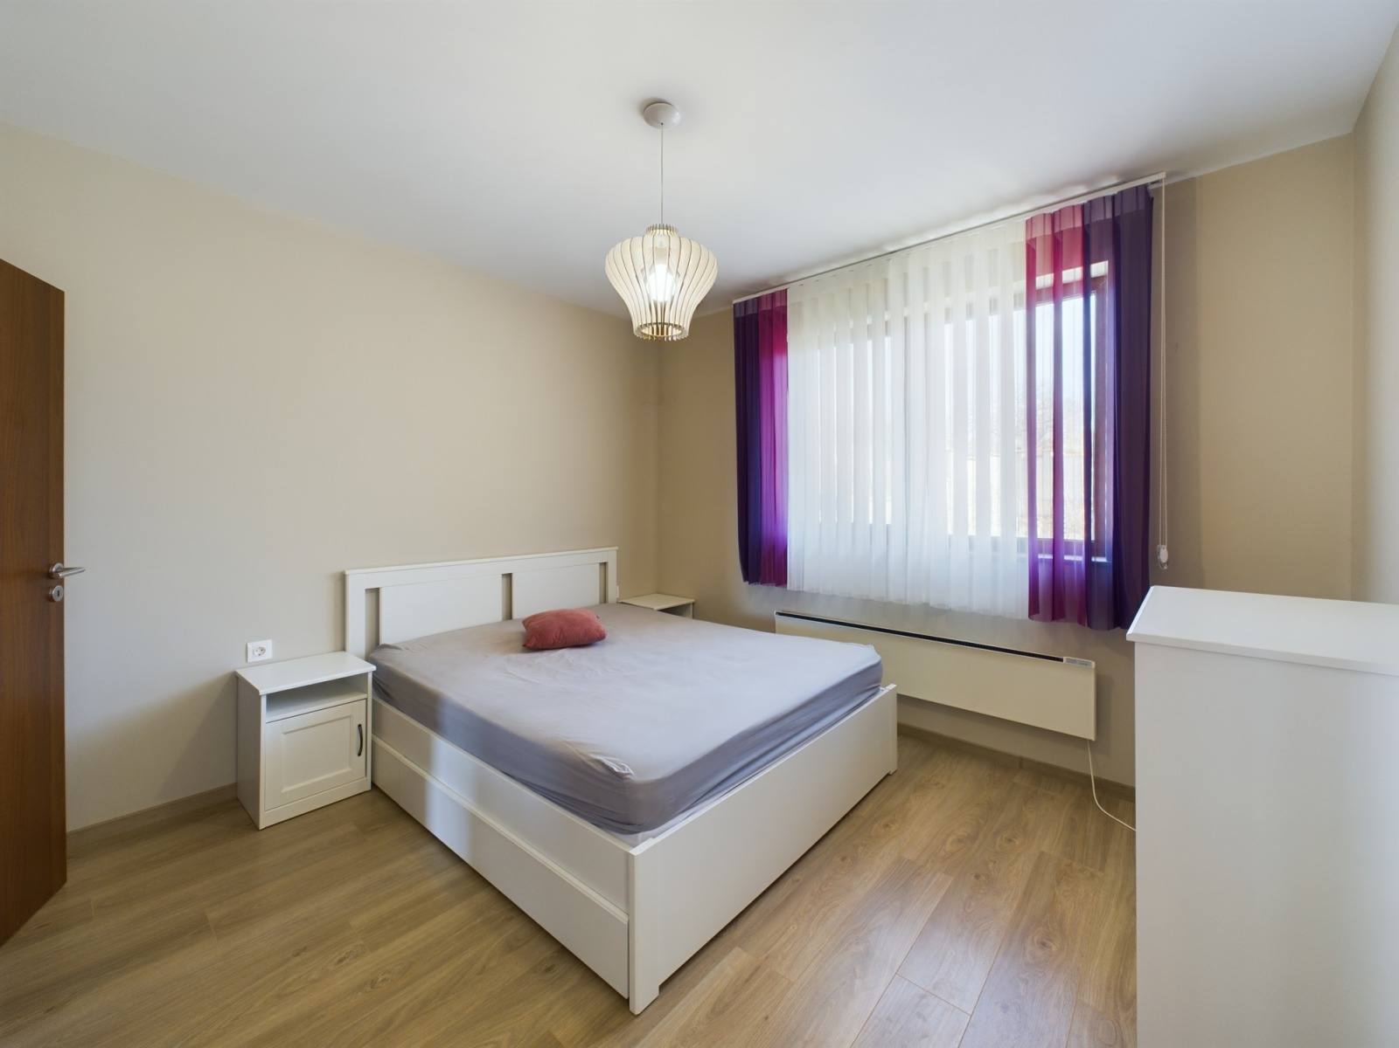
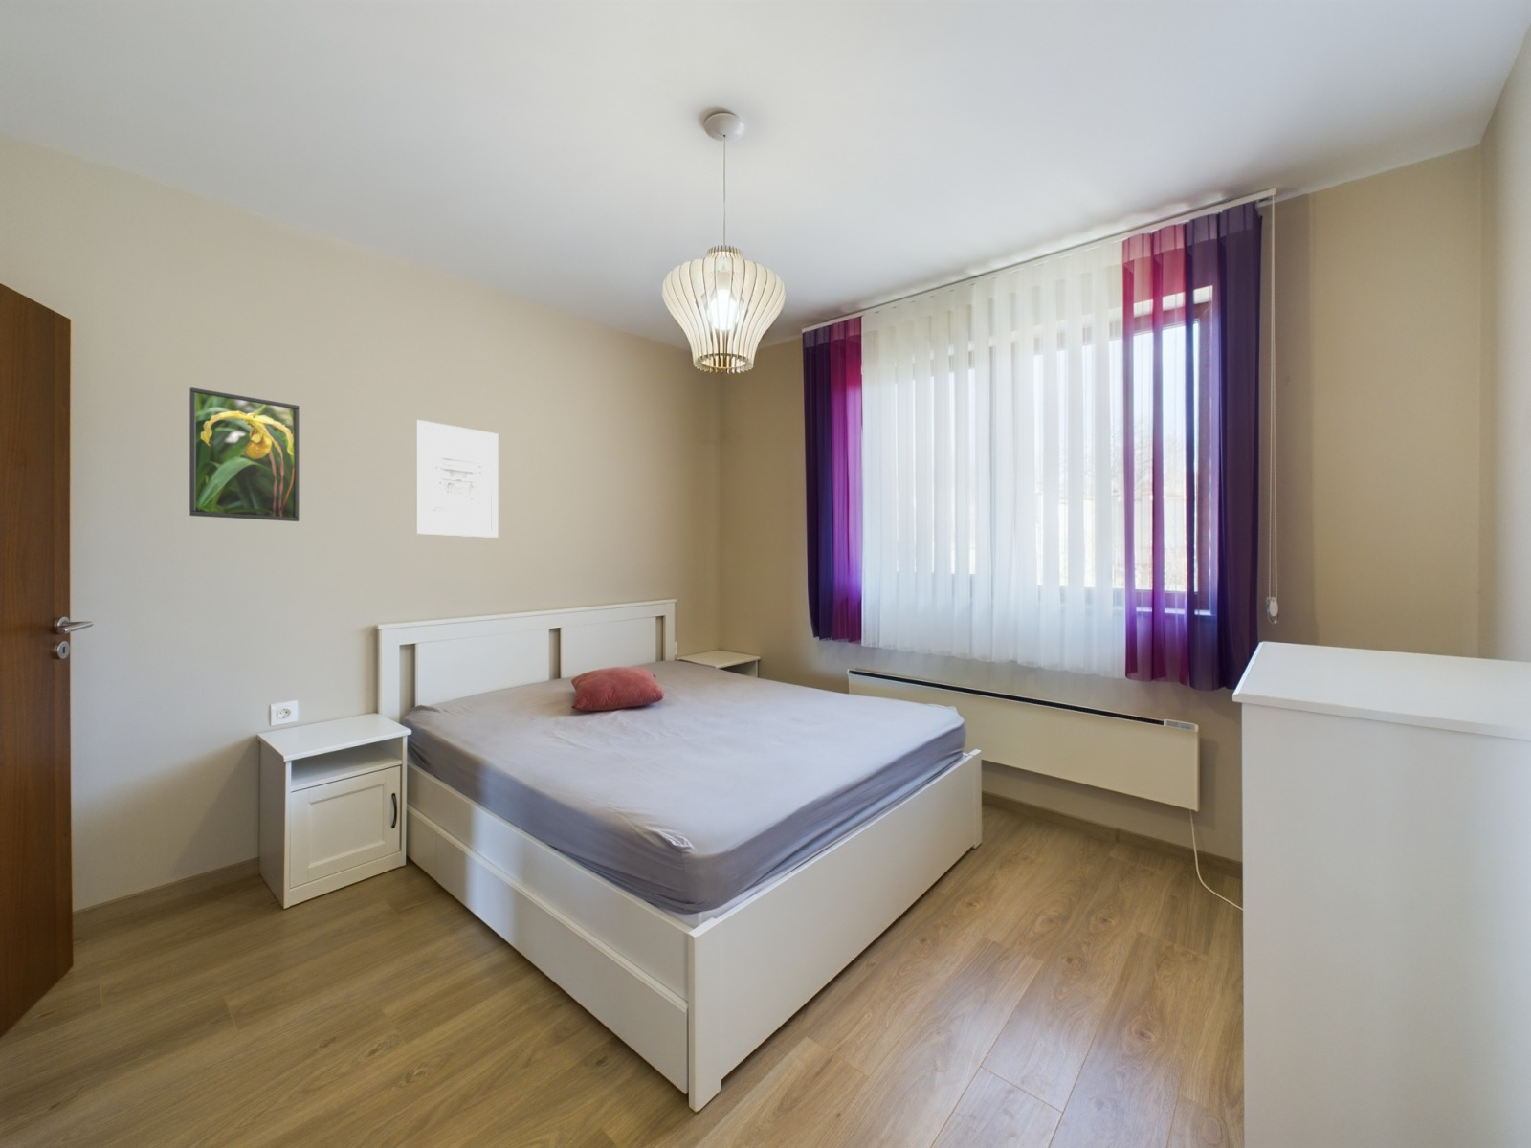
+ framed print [188,387,300,522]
+ wall art [415,418,499,539]
